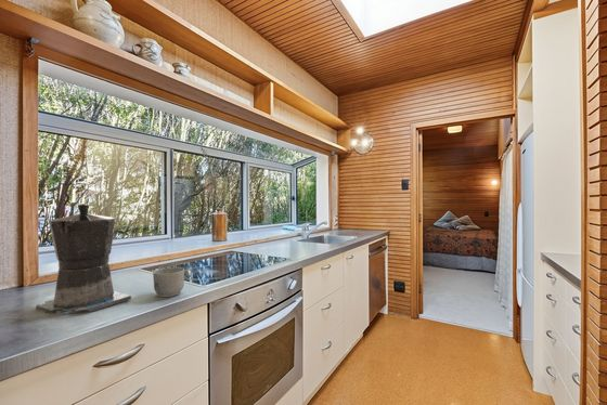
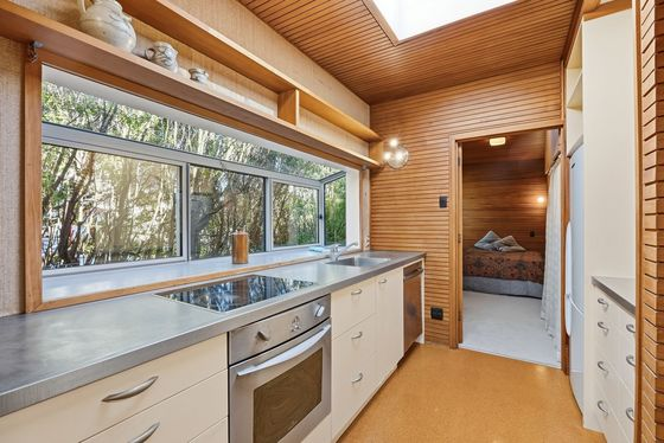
- coffee maker [35,203,132,315]
- mug [152,266,185,298]
